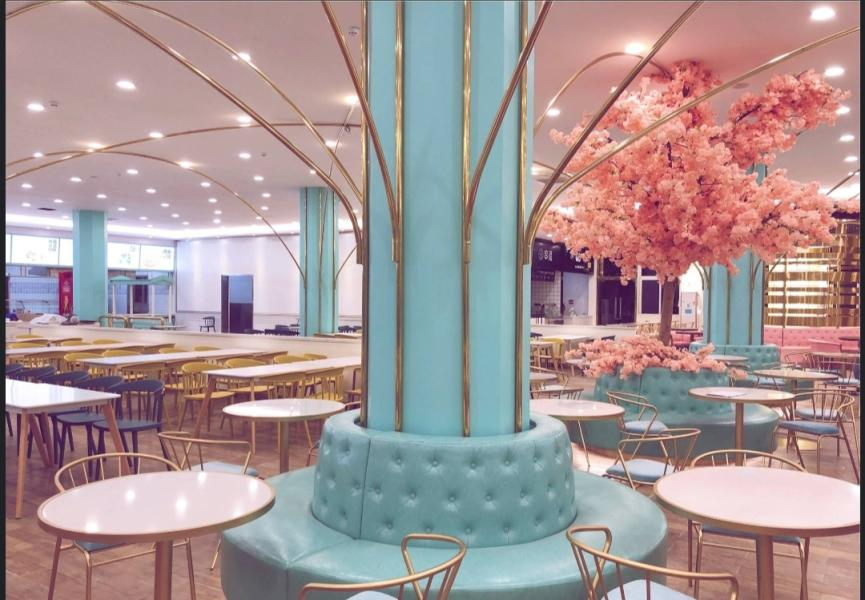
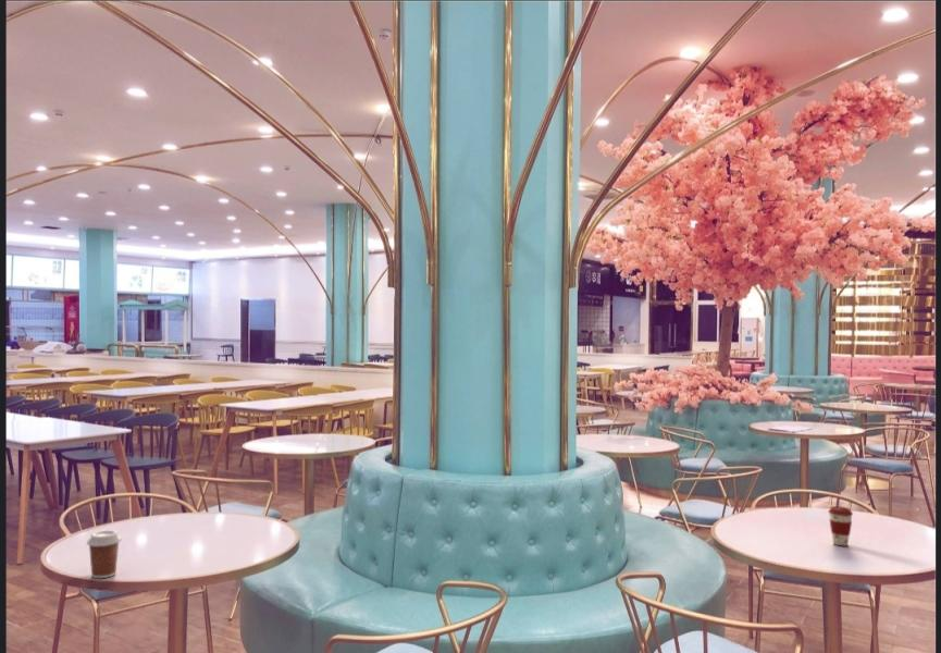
+ coffee cup [827,505,854,546]
+ coffee cup [86,529,122,579]
